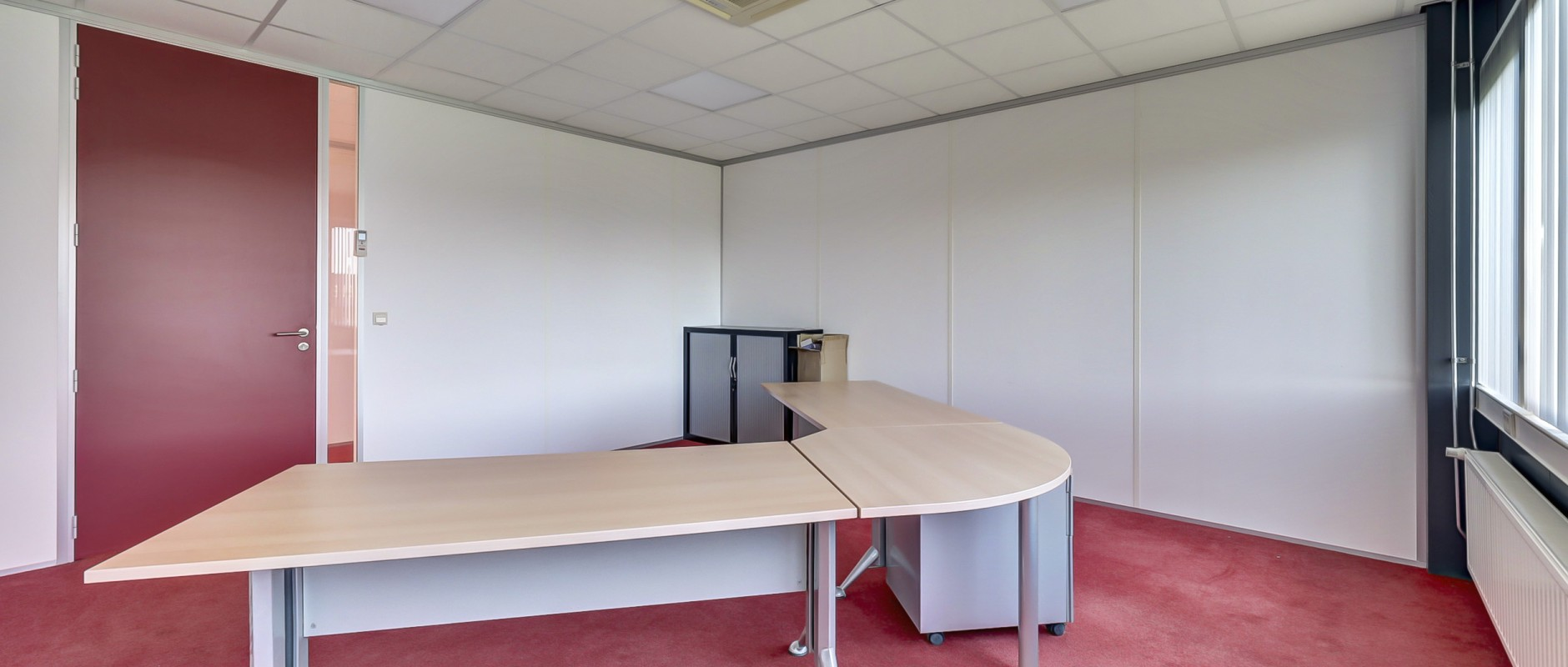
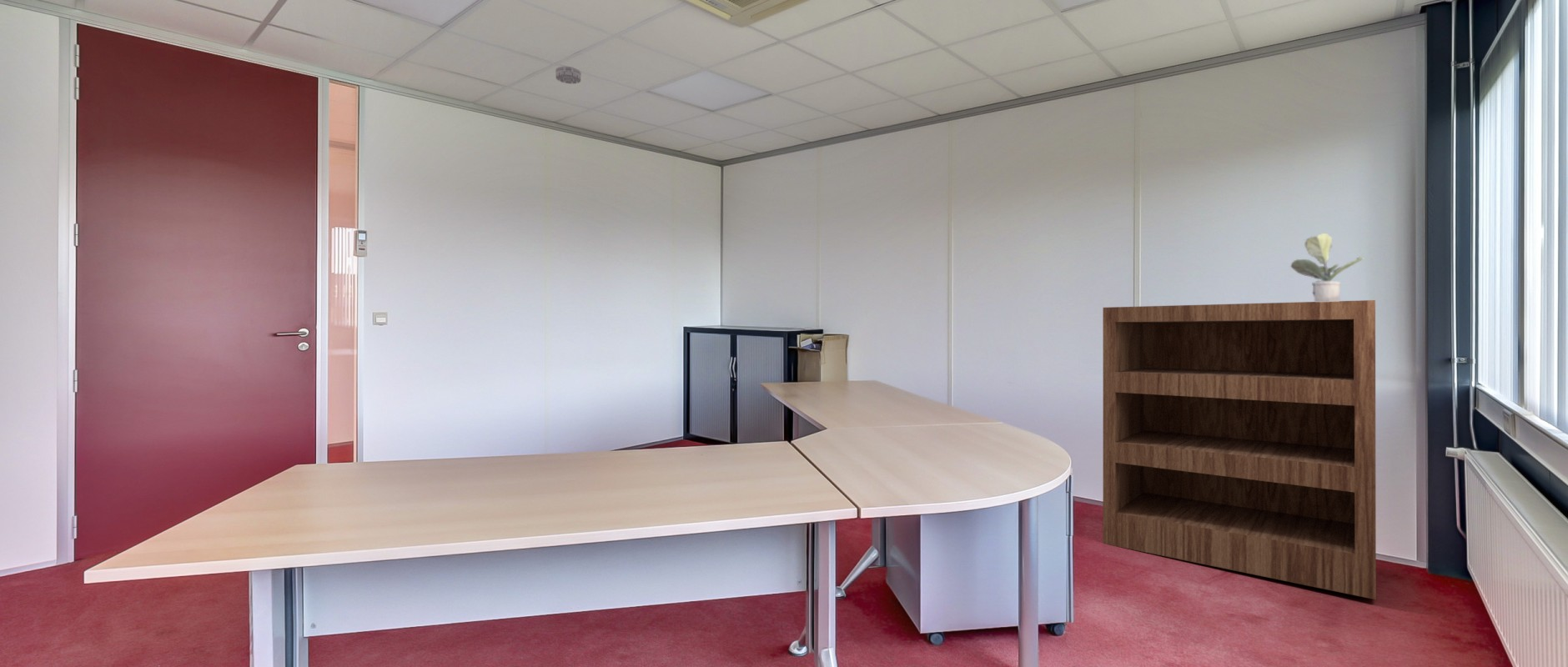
+ bookshelf [1102,299,1377,600]
+ smoke detector [555,65,582,85]
+ potted plant [1290,233,1365,302]
